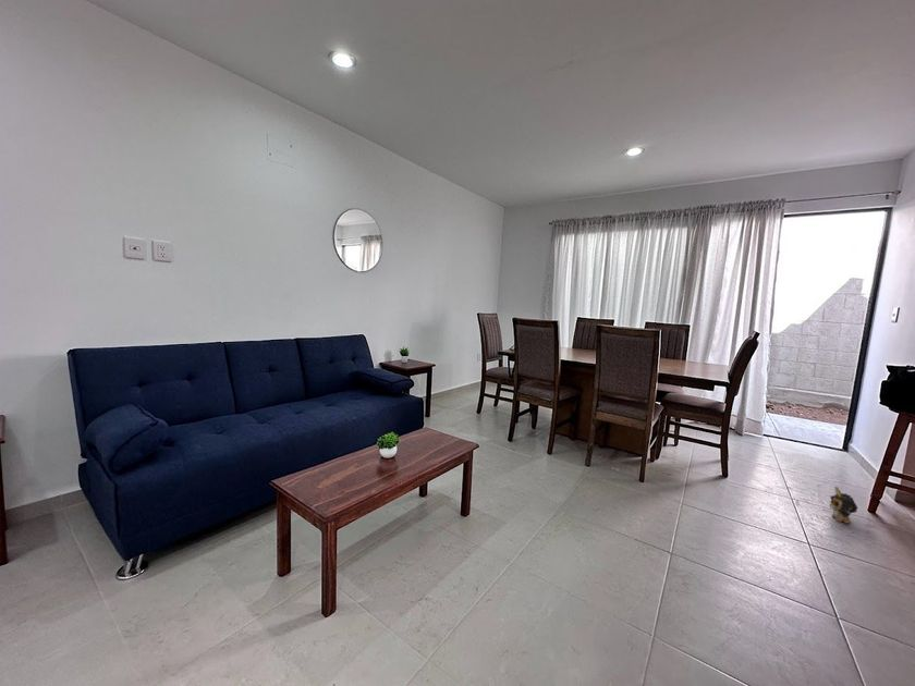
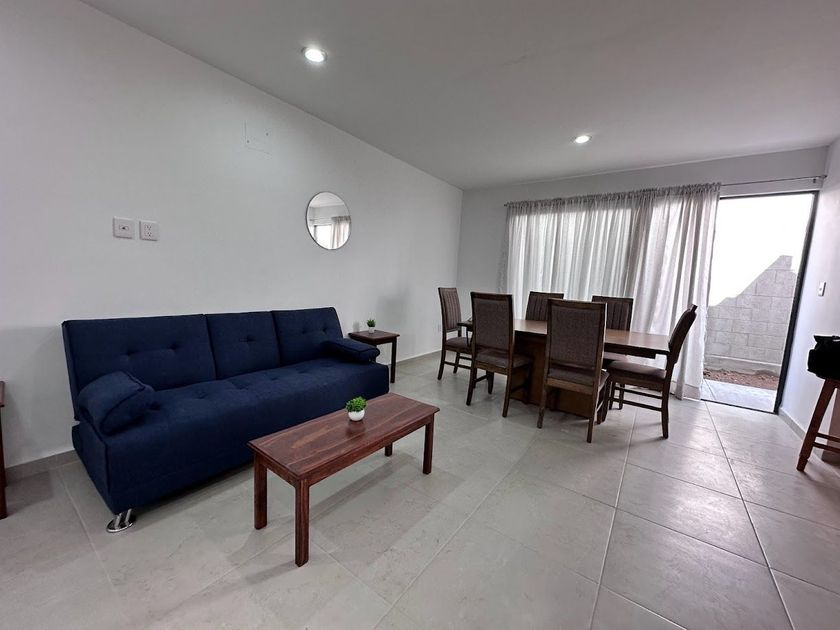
- plush toy [829,486,859,524]
